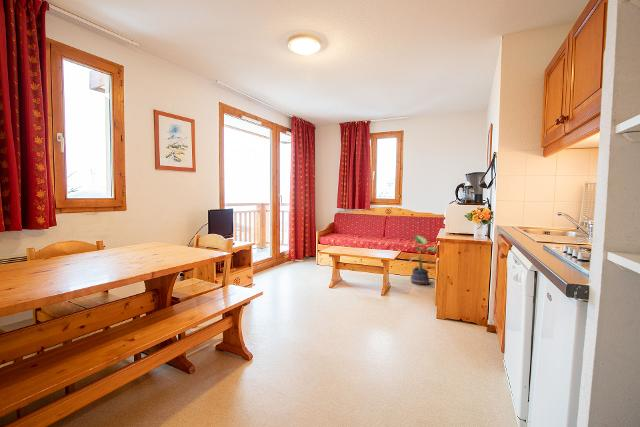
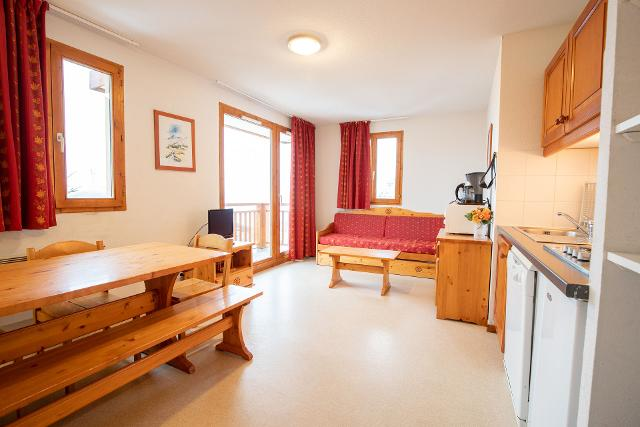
- potted plant [406,234,437,286]
